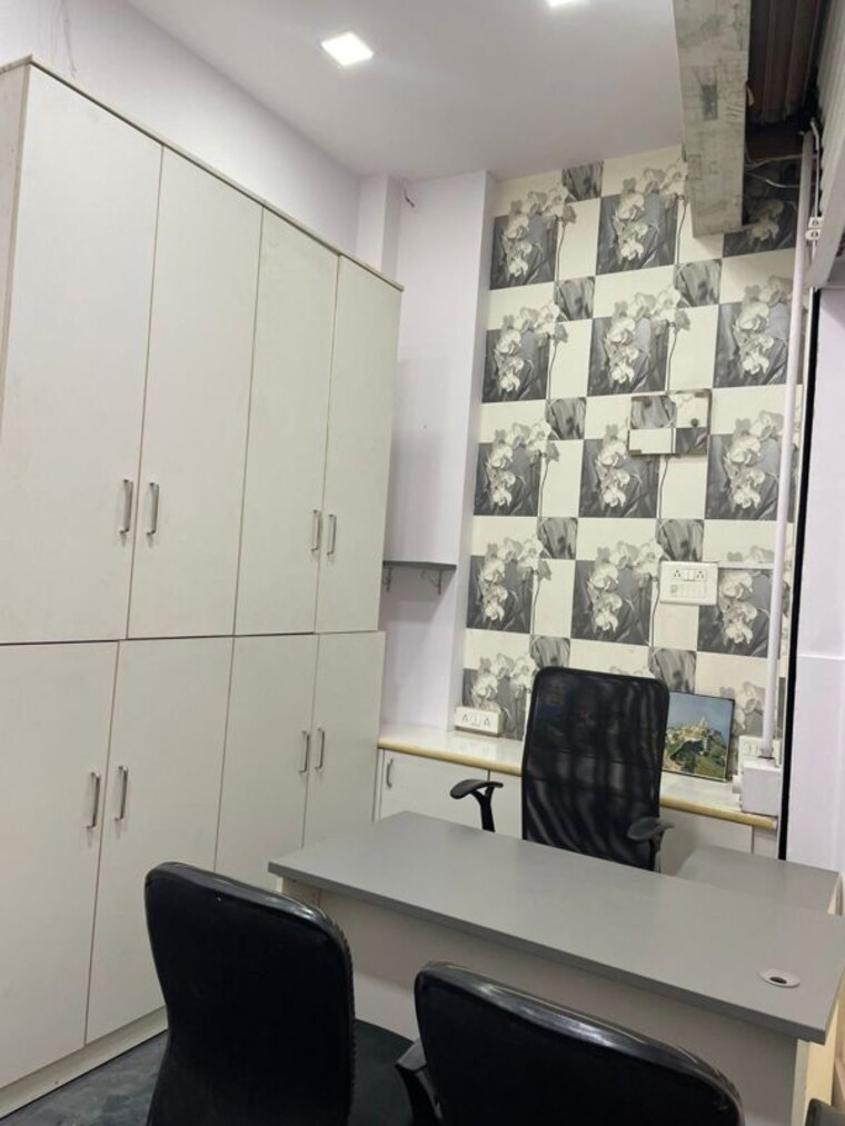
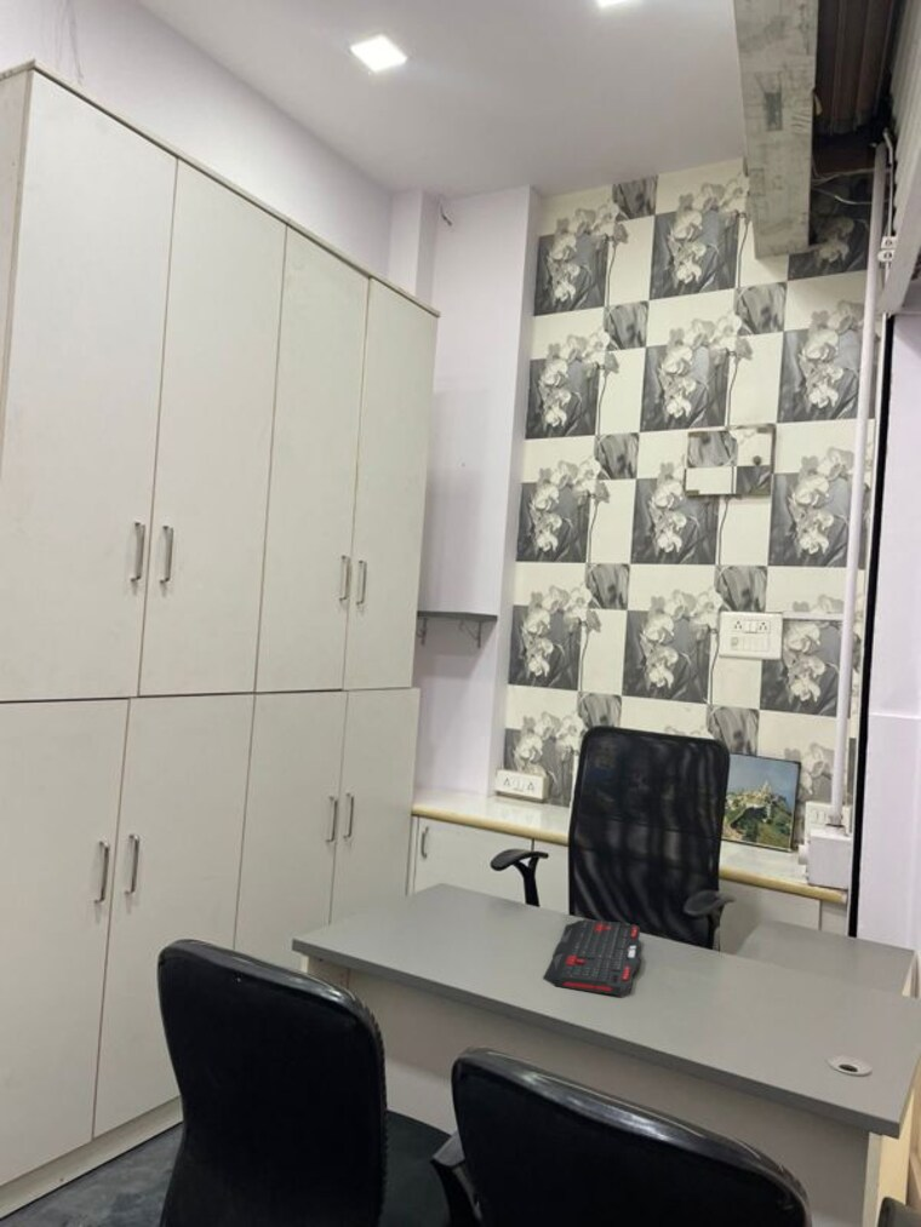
+ keyboard [542,918,642,999]
